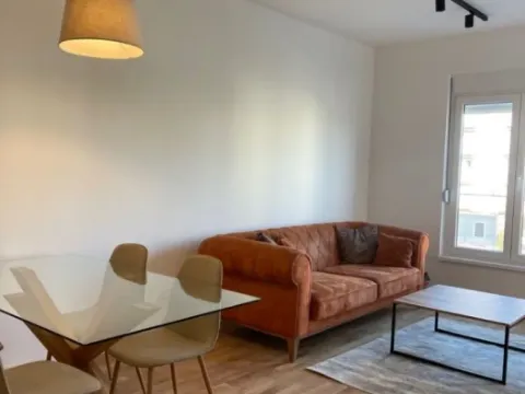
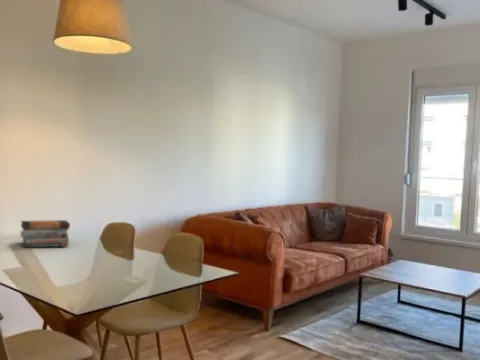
+ book stack [19,219,71,248]
